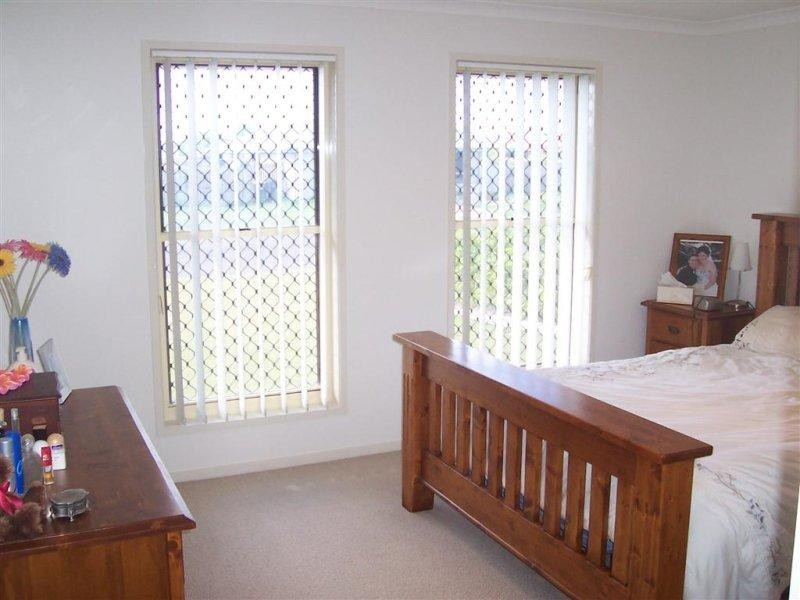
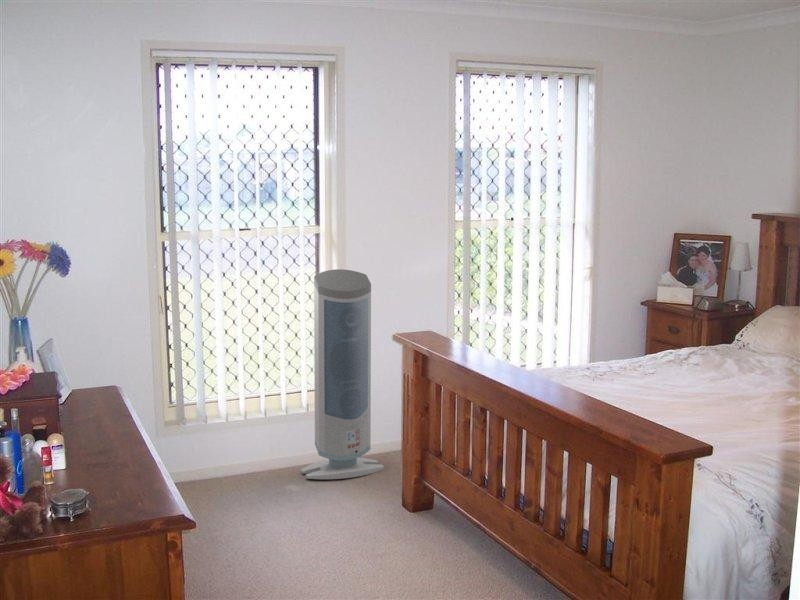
+ air purifier [300,268,385,480]
